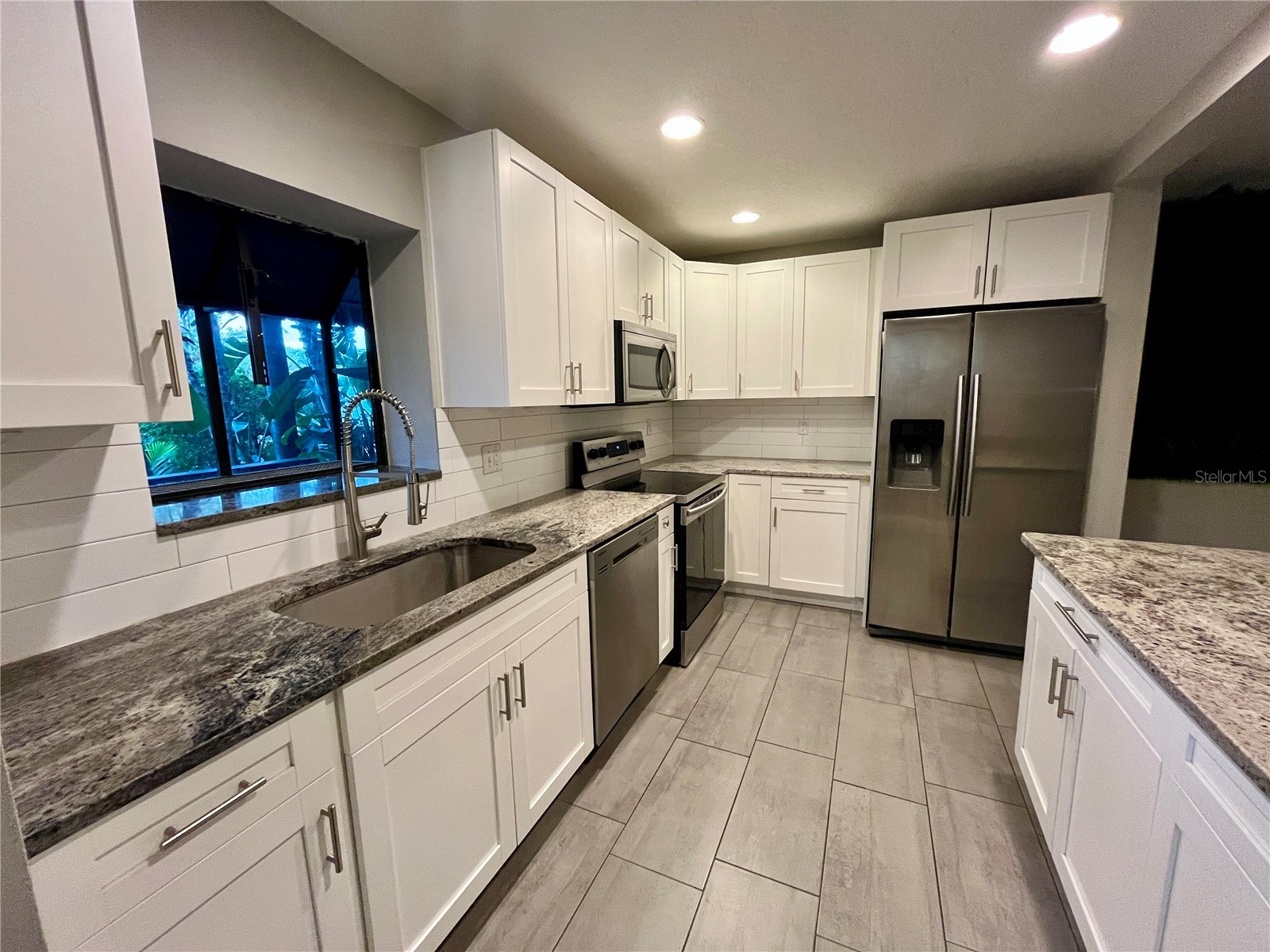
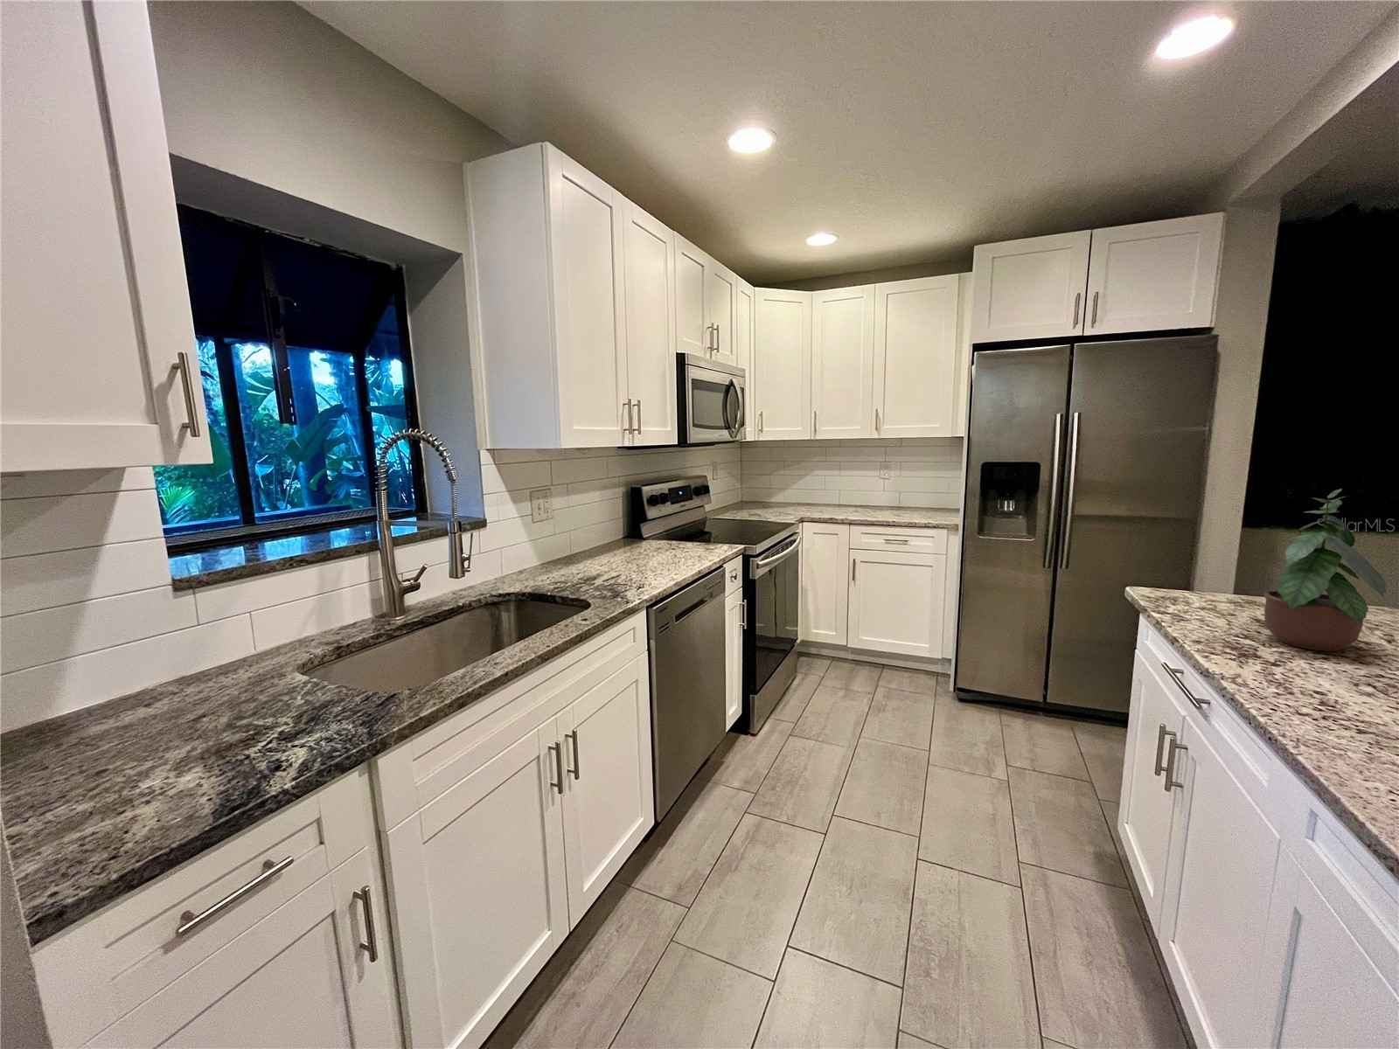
+ potted plant [1262,488,1387,652]
